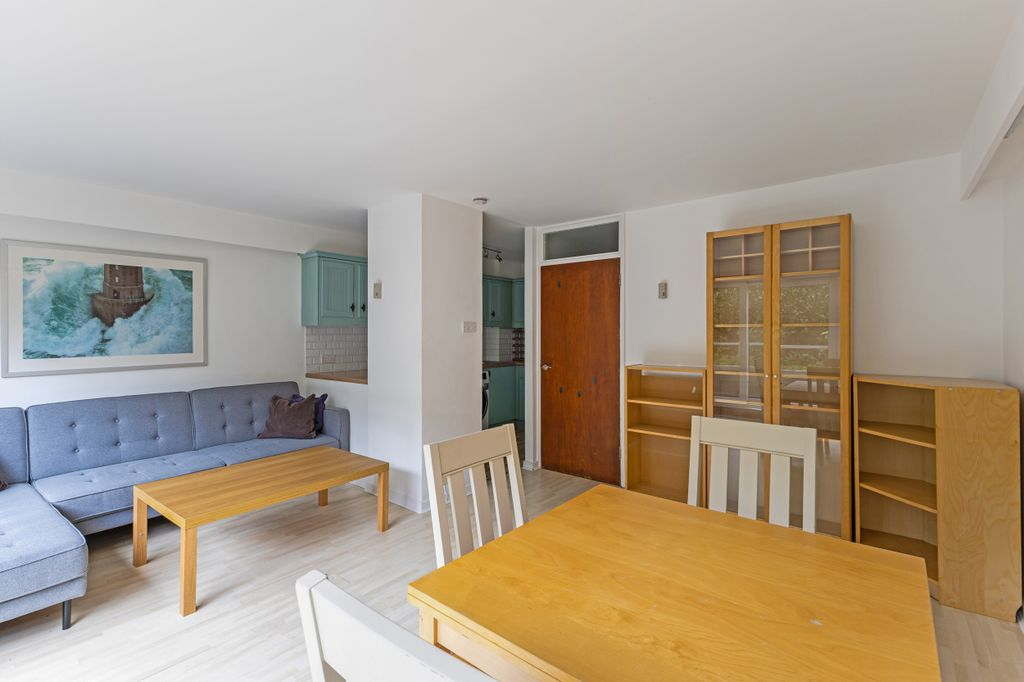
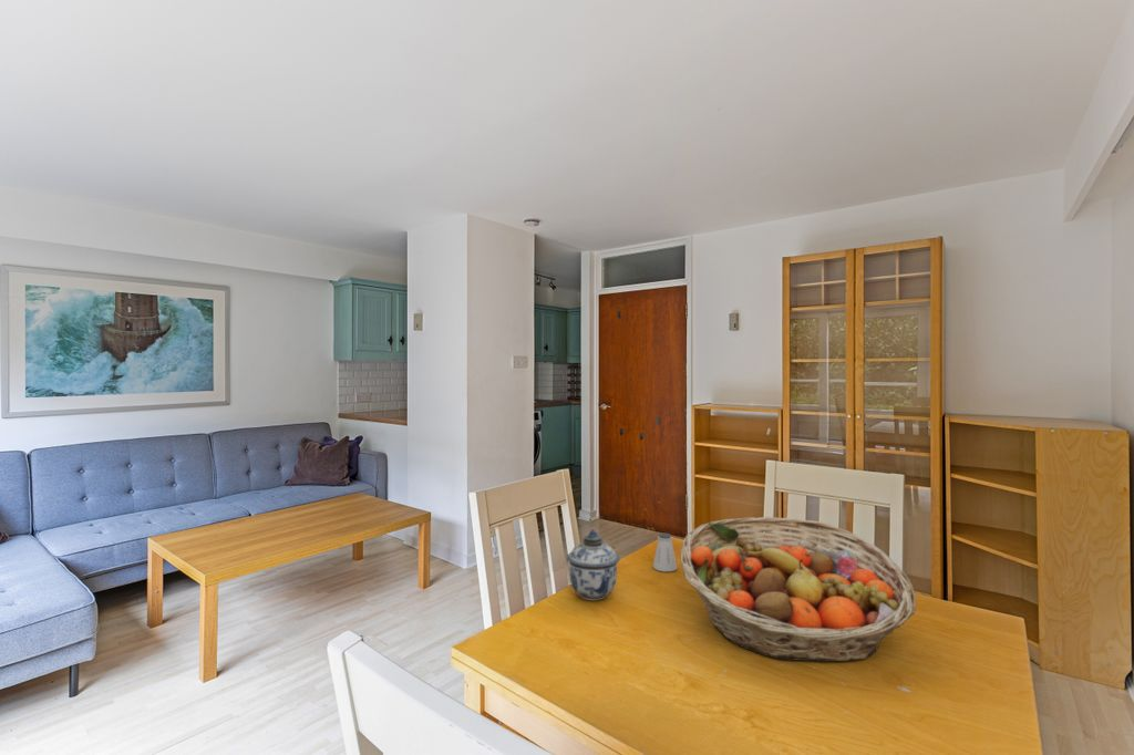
+ fruit basket [680,516,917,662]
+ saltshaker [652,532,678,572]
+ lidded jar [565,528,621,601]
